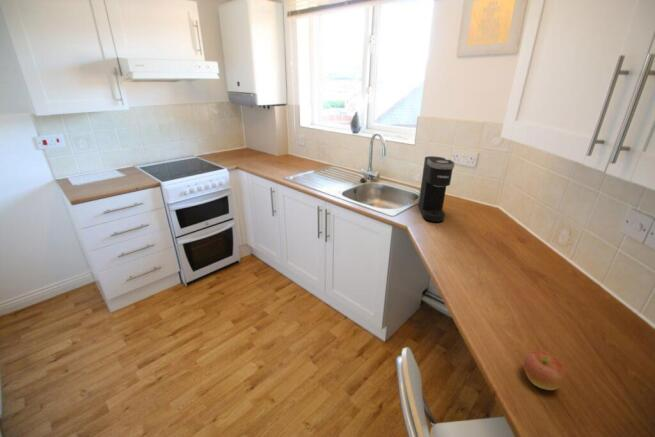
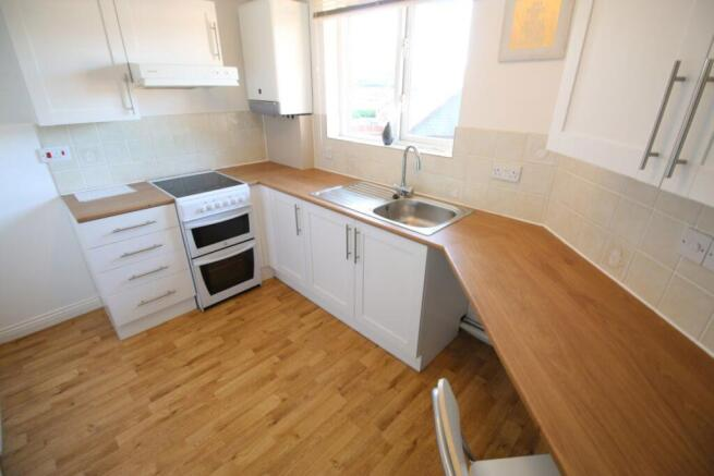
- apple [523,349,566,391]
- coffee maker [417,155,456,223]
